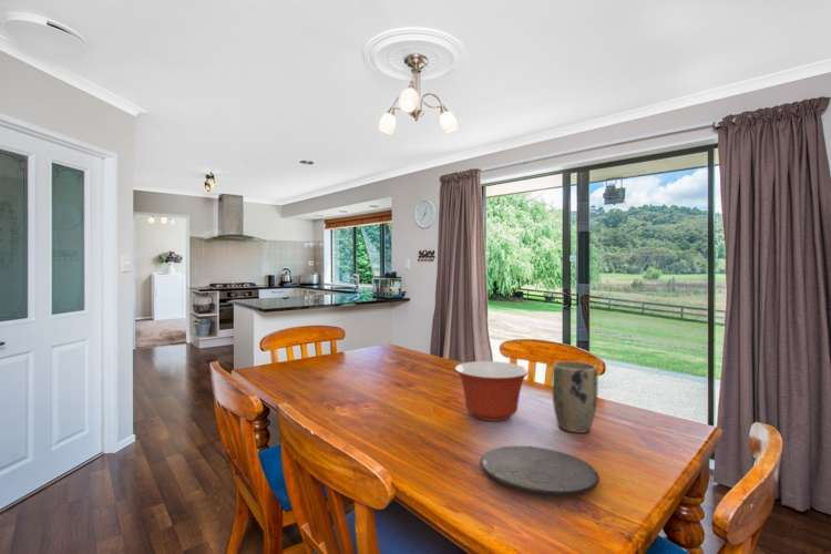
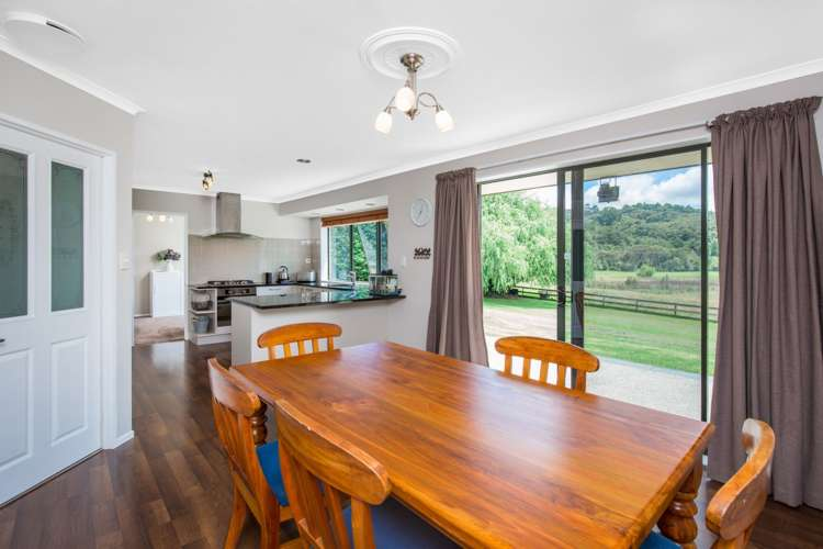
- plant pot [551,360,599,434]
- plate [480,445,601,496]
- mixing bowl [454,360,530,422]
